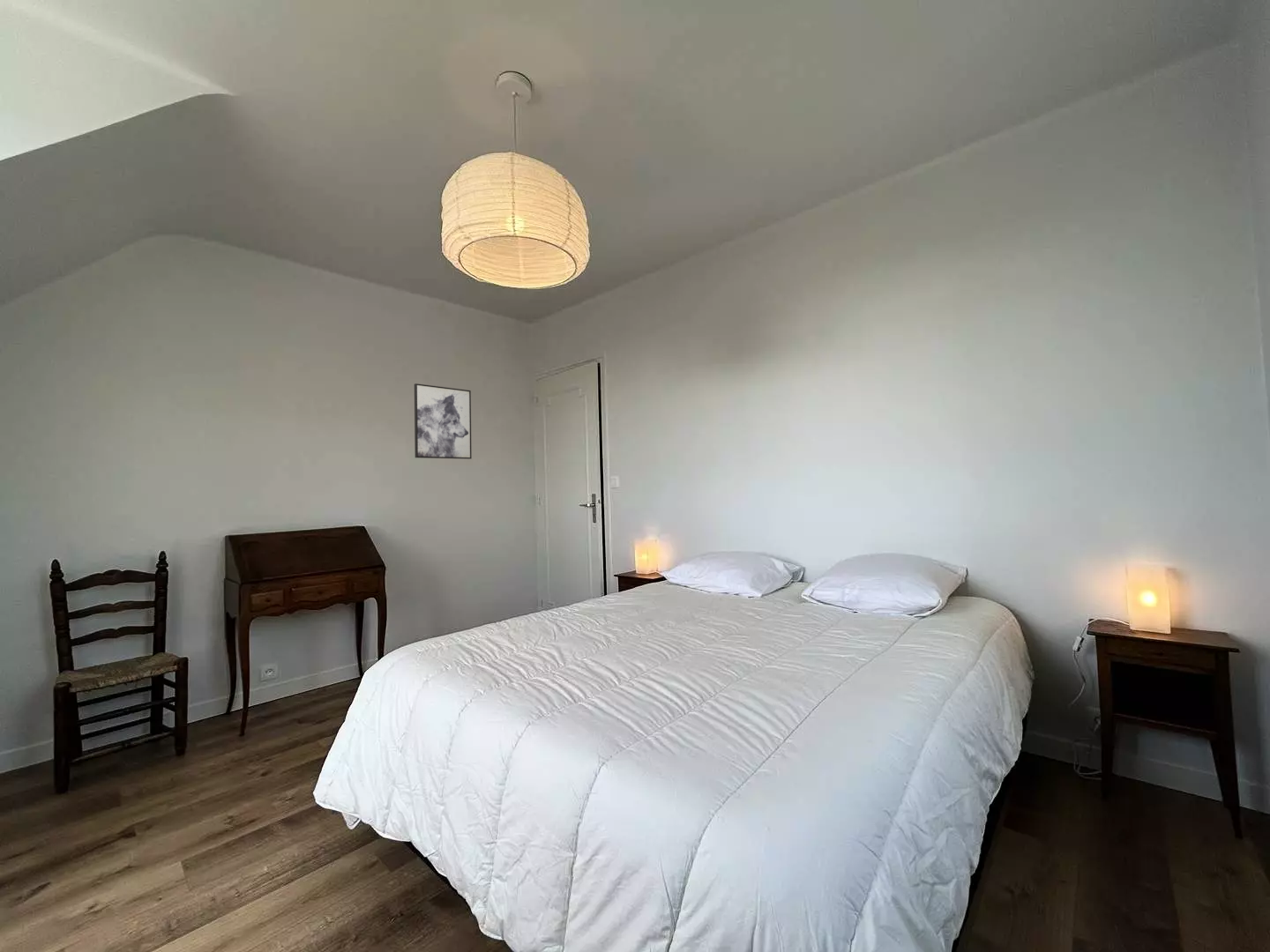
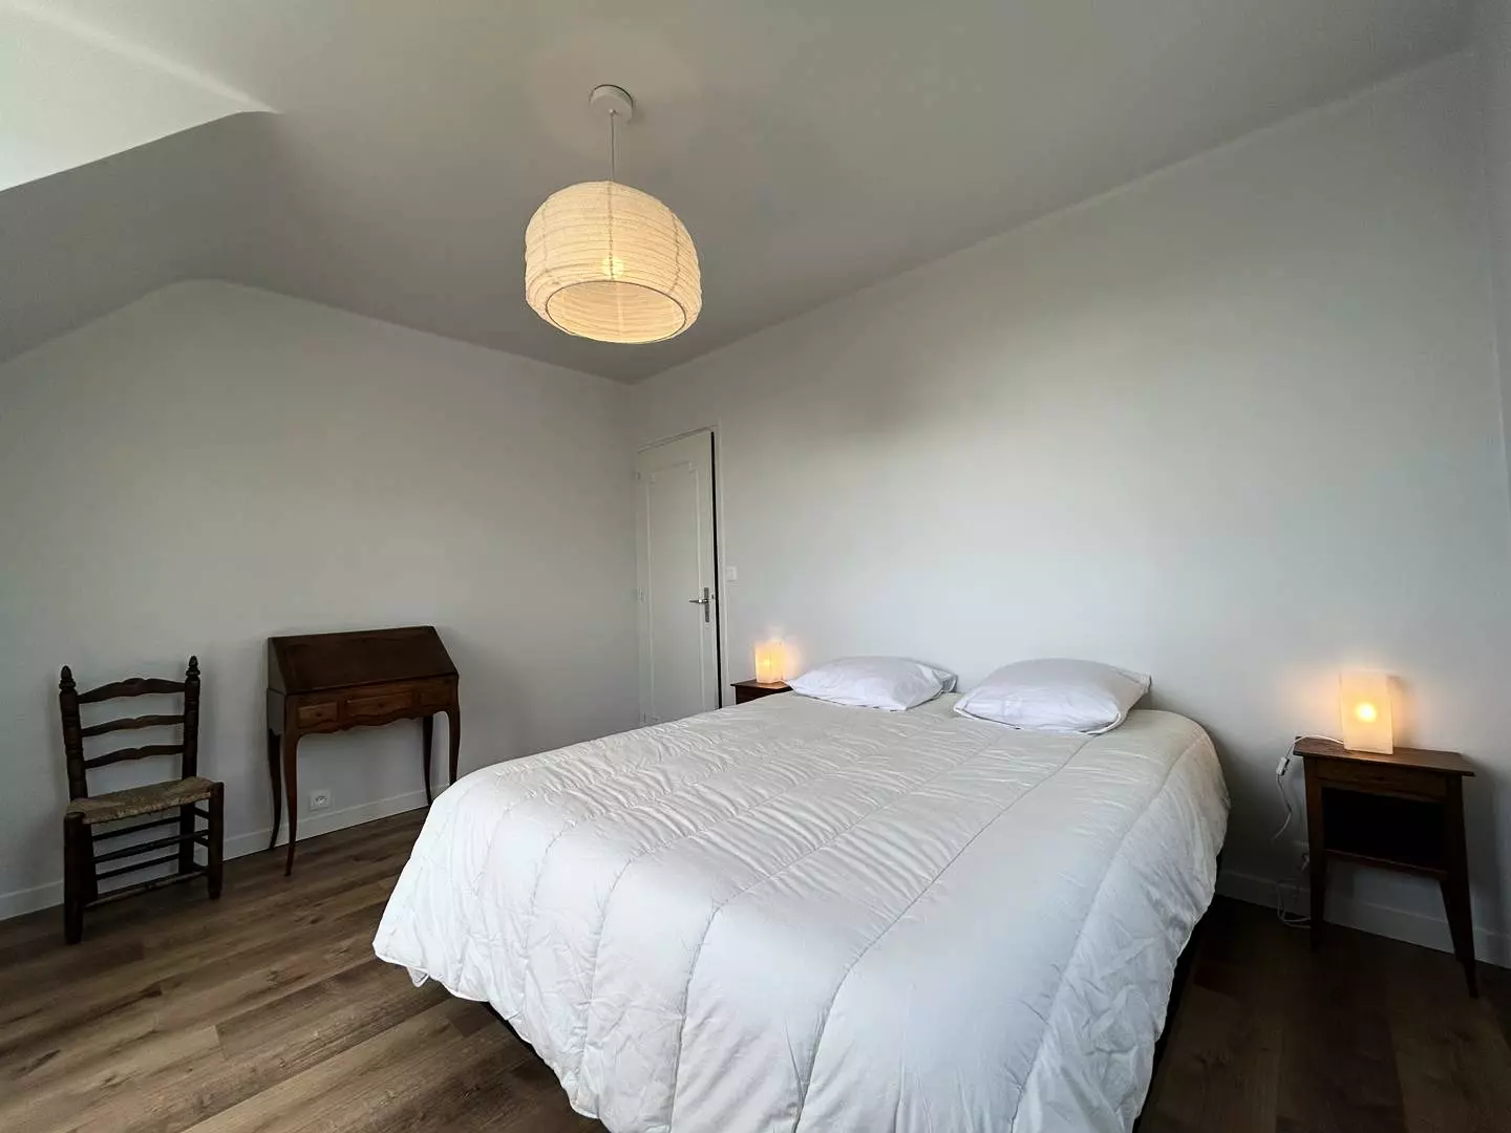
- wall art [414,383,473,460]
